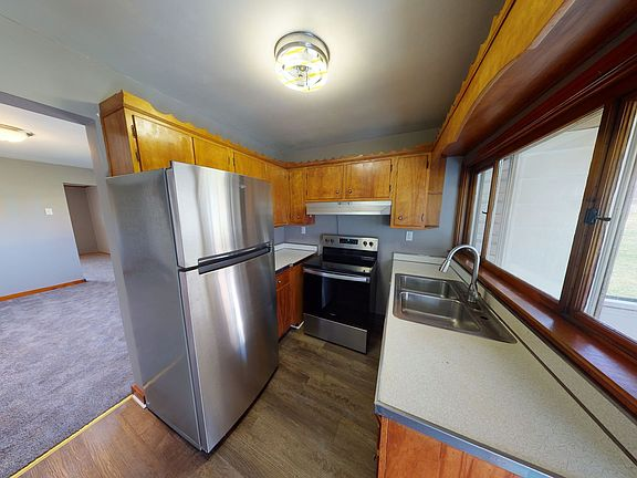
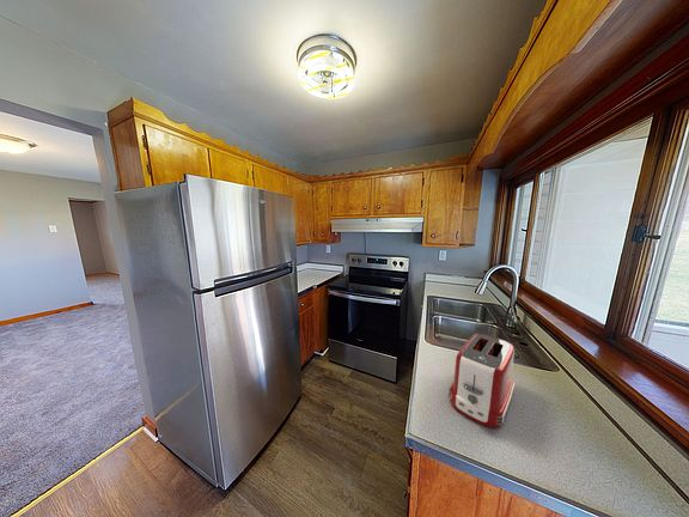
+ toaster [447,333,516,428]
